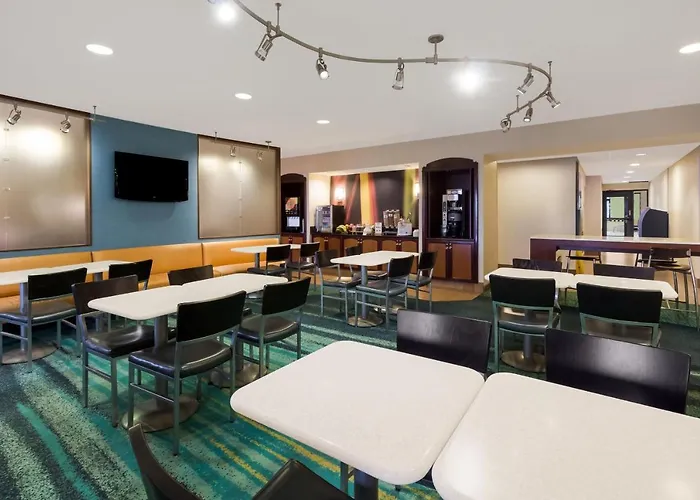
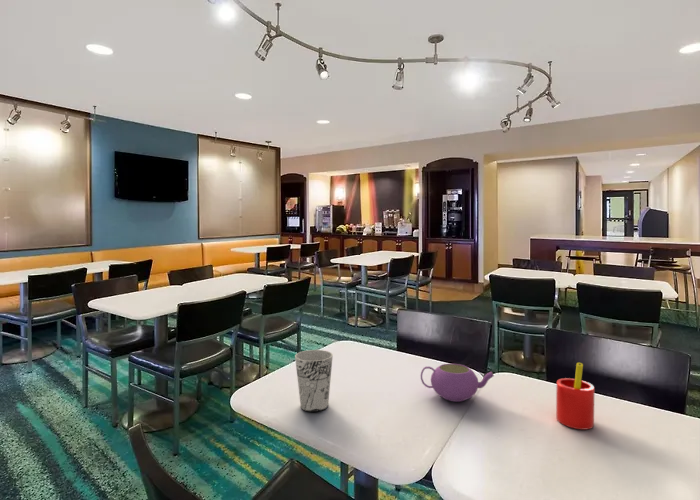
+ straw [555,362,595,430]
+ teapot [420,363,495,403]
+ cup [294,349,334,413]
